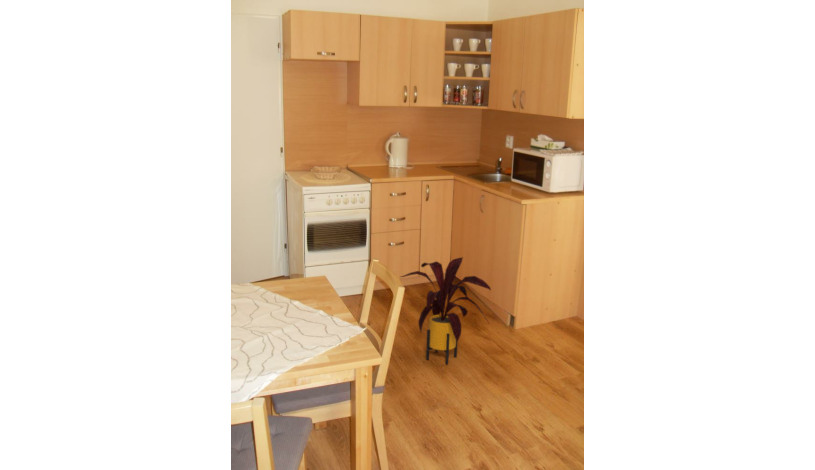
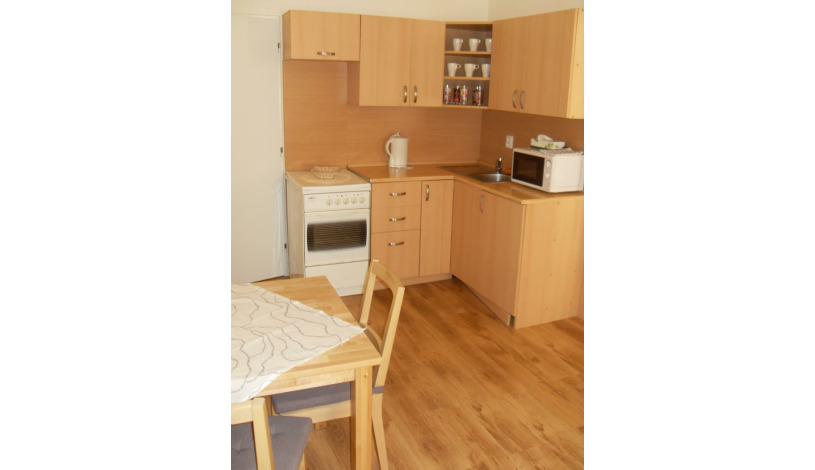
- house plant [400,256,492,366]
